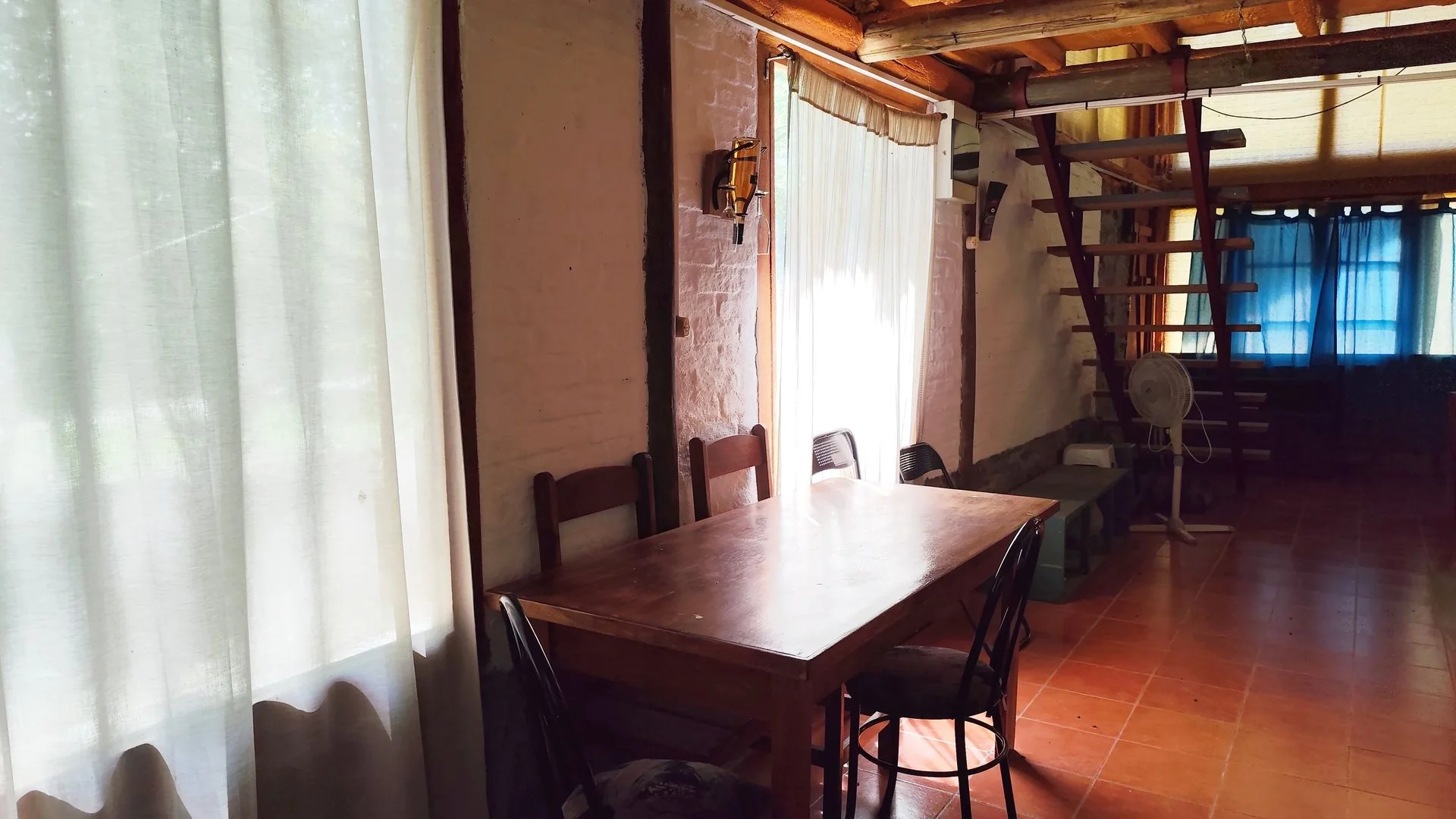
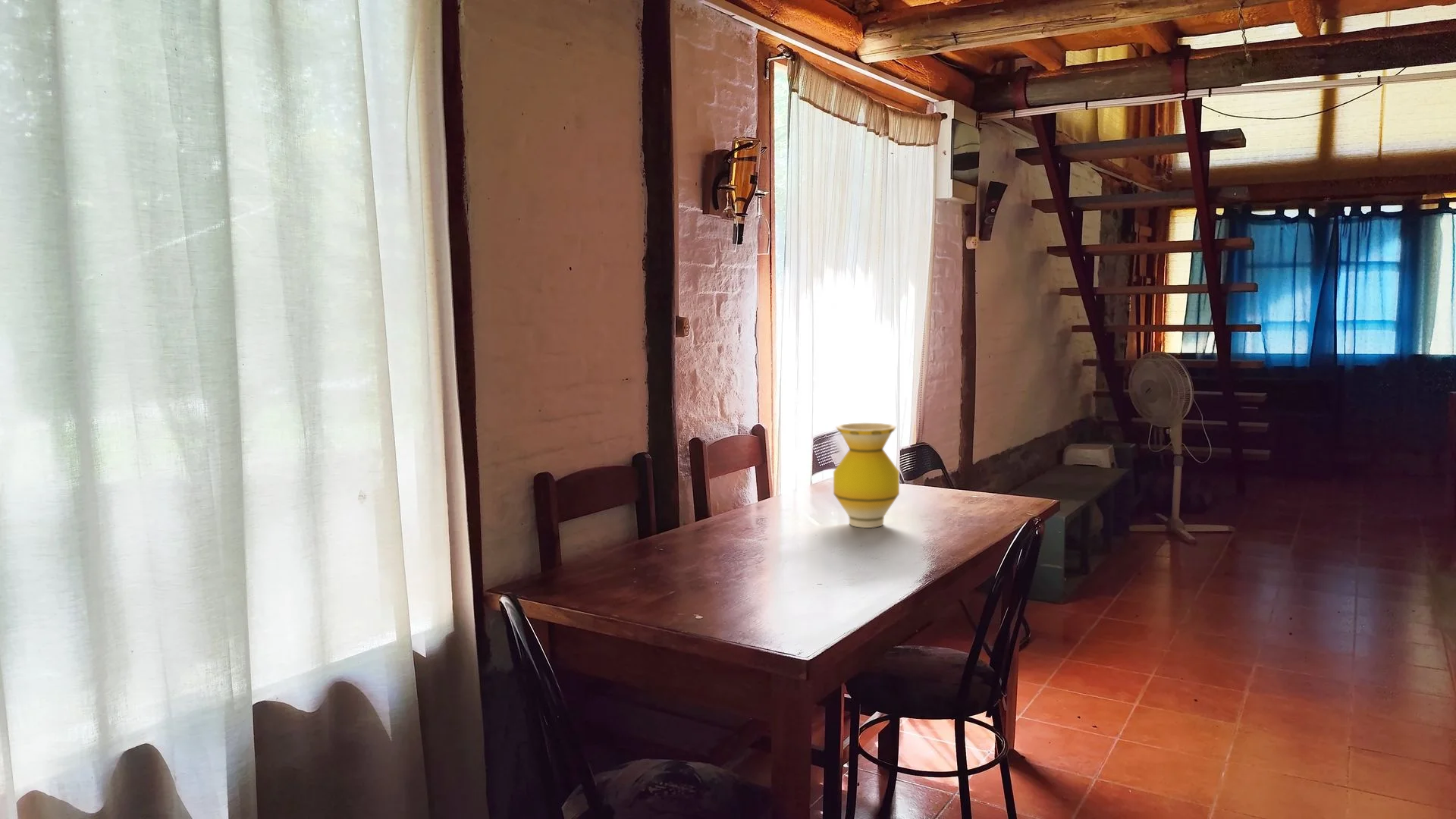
+ vase [833,422,900,529]
